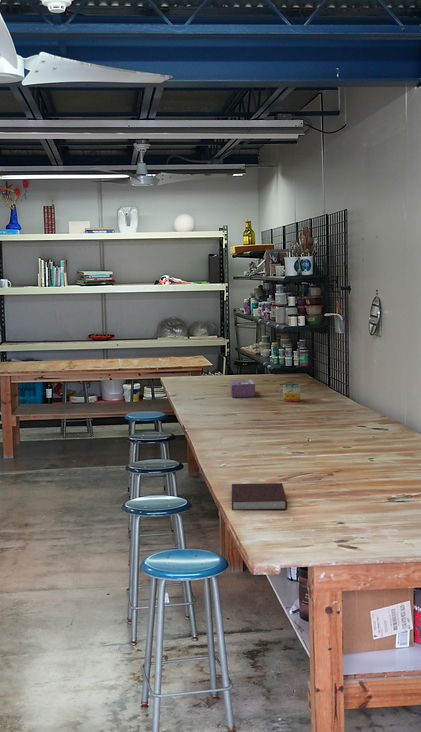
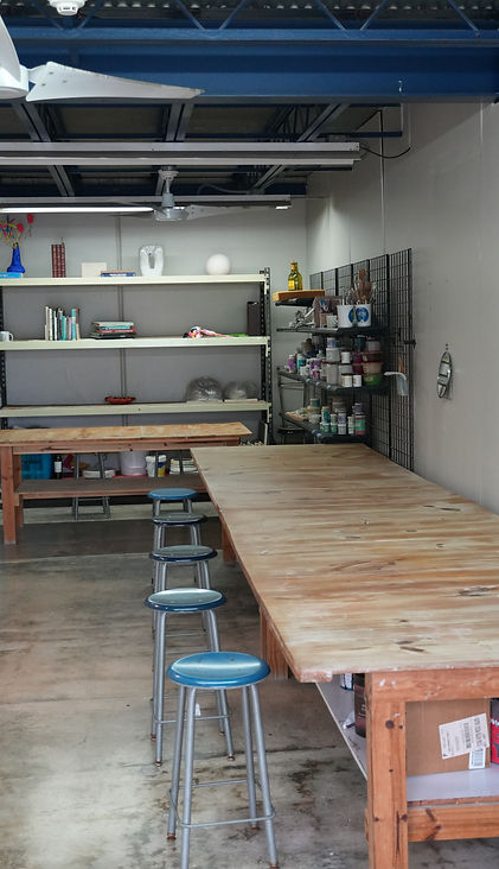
- notebook [231,482,288,511]
- mug [278,383,301,402]
- tissue box [229,379,256,398]
